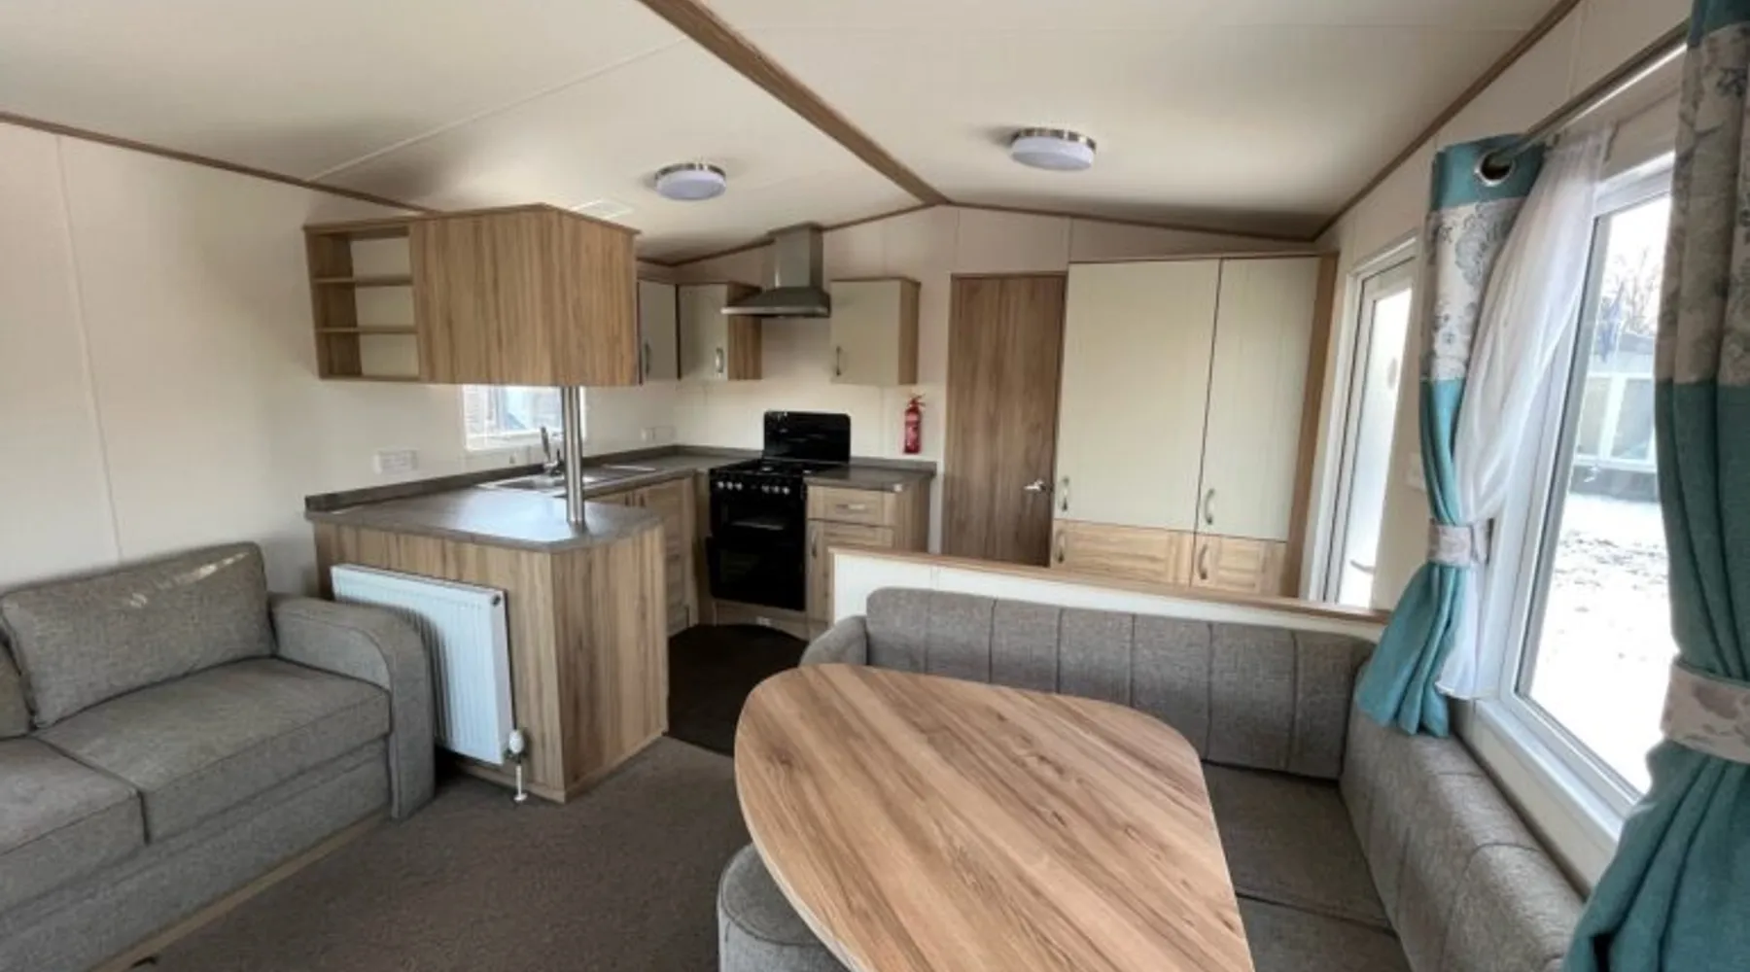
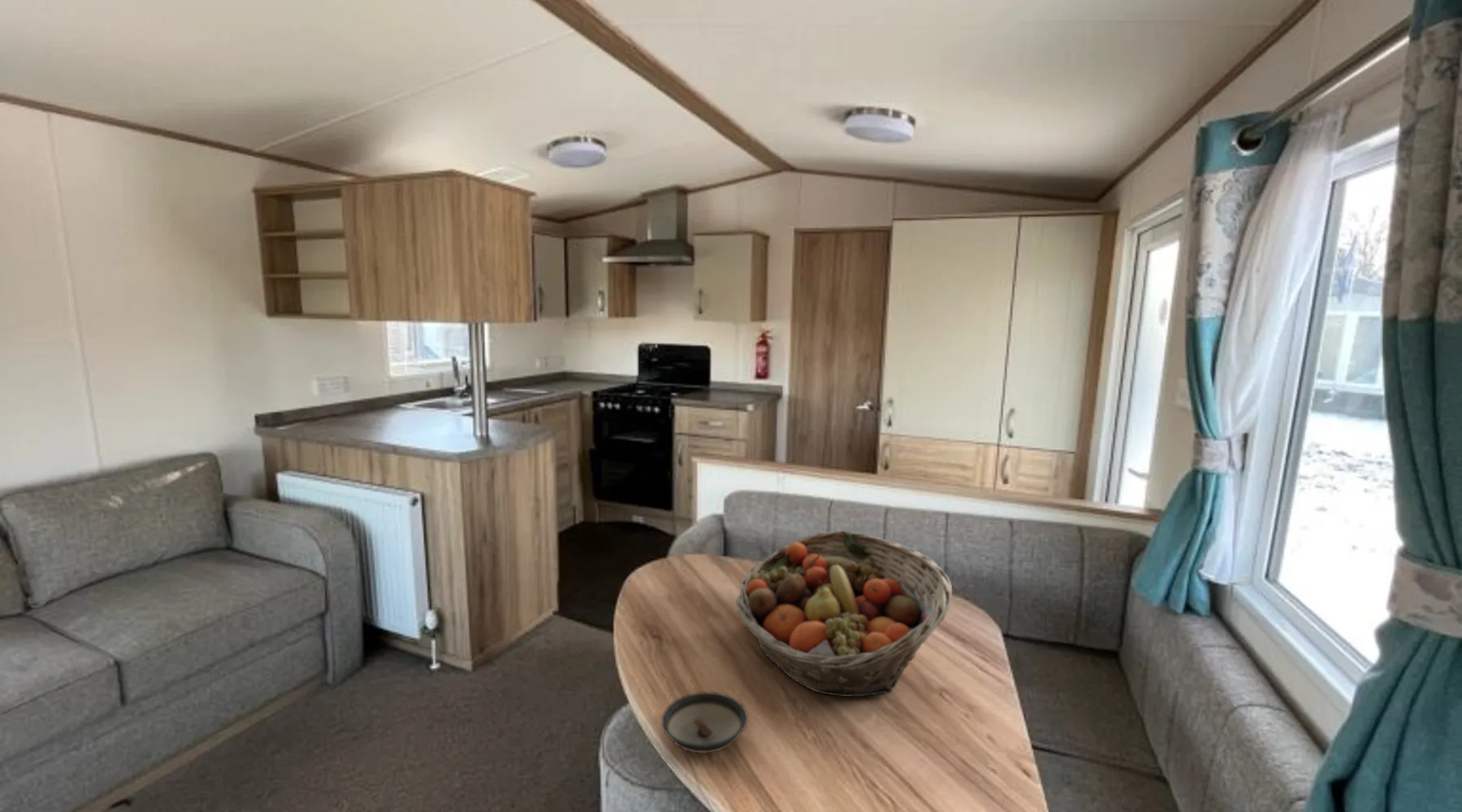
+ saucer [660,691,749,754]
+ fruit basket [735,529,953,698]
